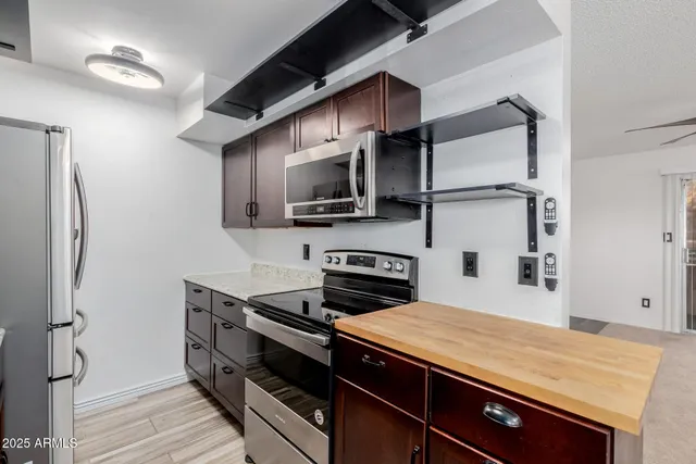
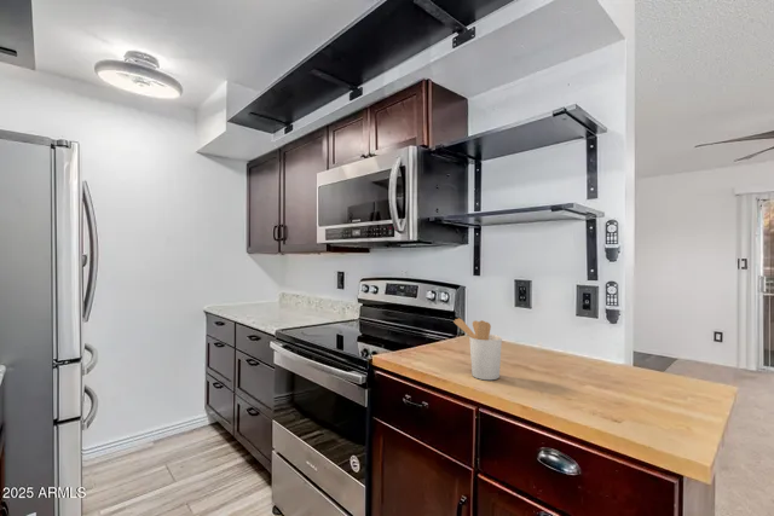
+ utensil holder [452,317,503,381]
